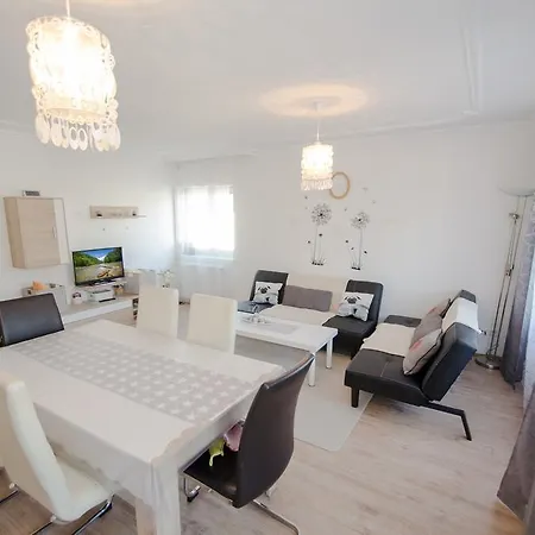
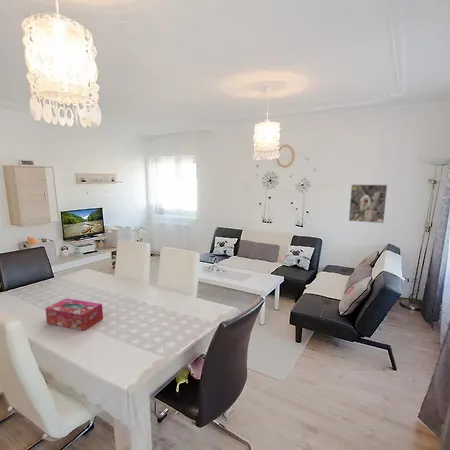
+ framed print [348,183,388,224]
+ tissue box [45,297,104,332]
